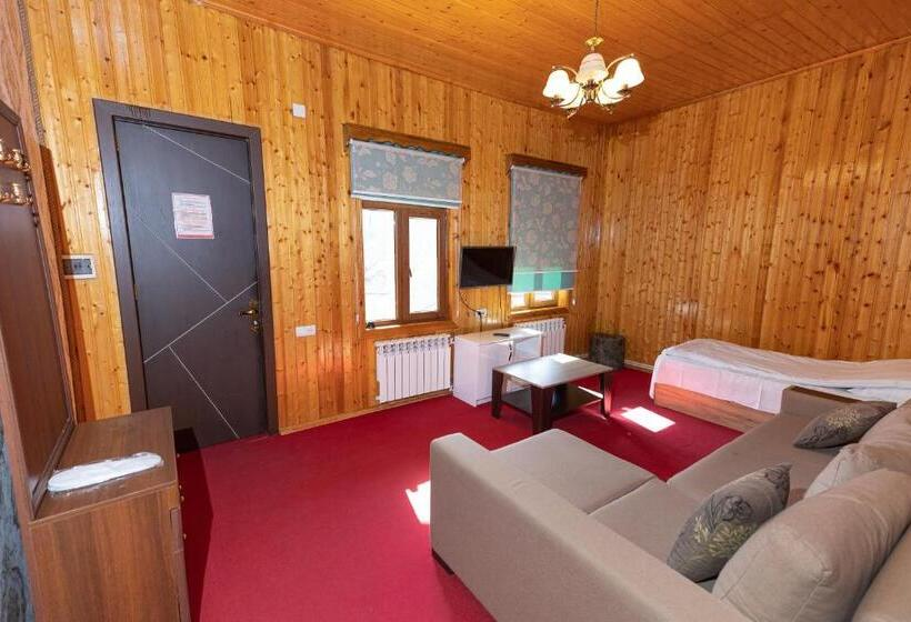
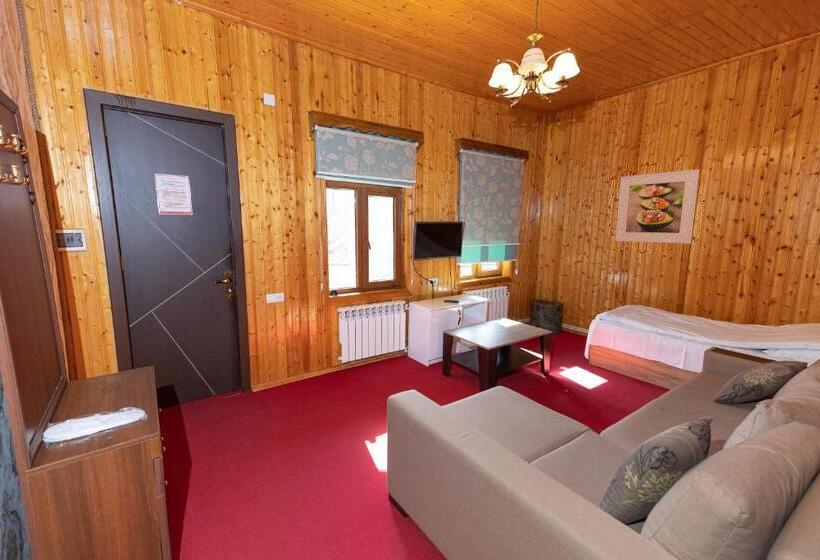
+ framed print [614,168,700,245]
